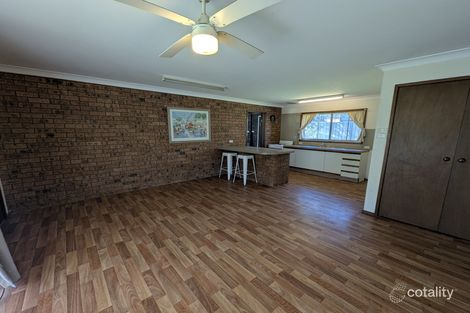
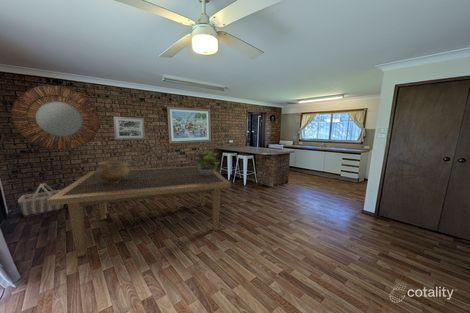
+ dining table [47,165,232,258]
+ basket [17,182,65,218]
+ potted plant [196,149,221,176]
+ wall art [112,116,146,140]
+ ceramic pot [95,160,130,184]
+ home mirror [11,85,100,151]
